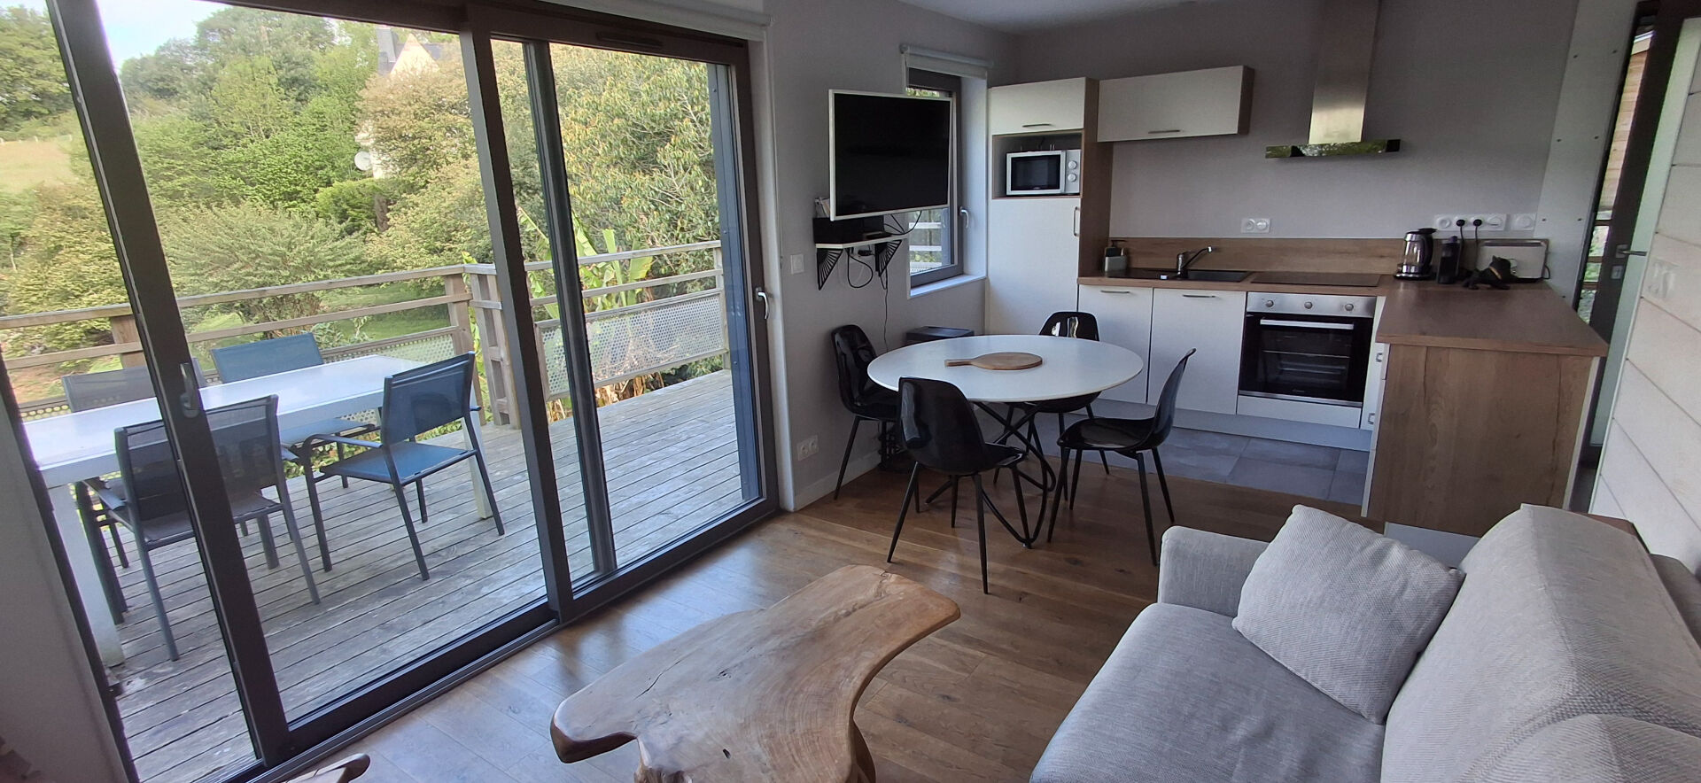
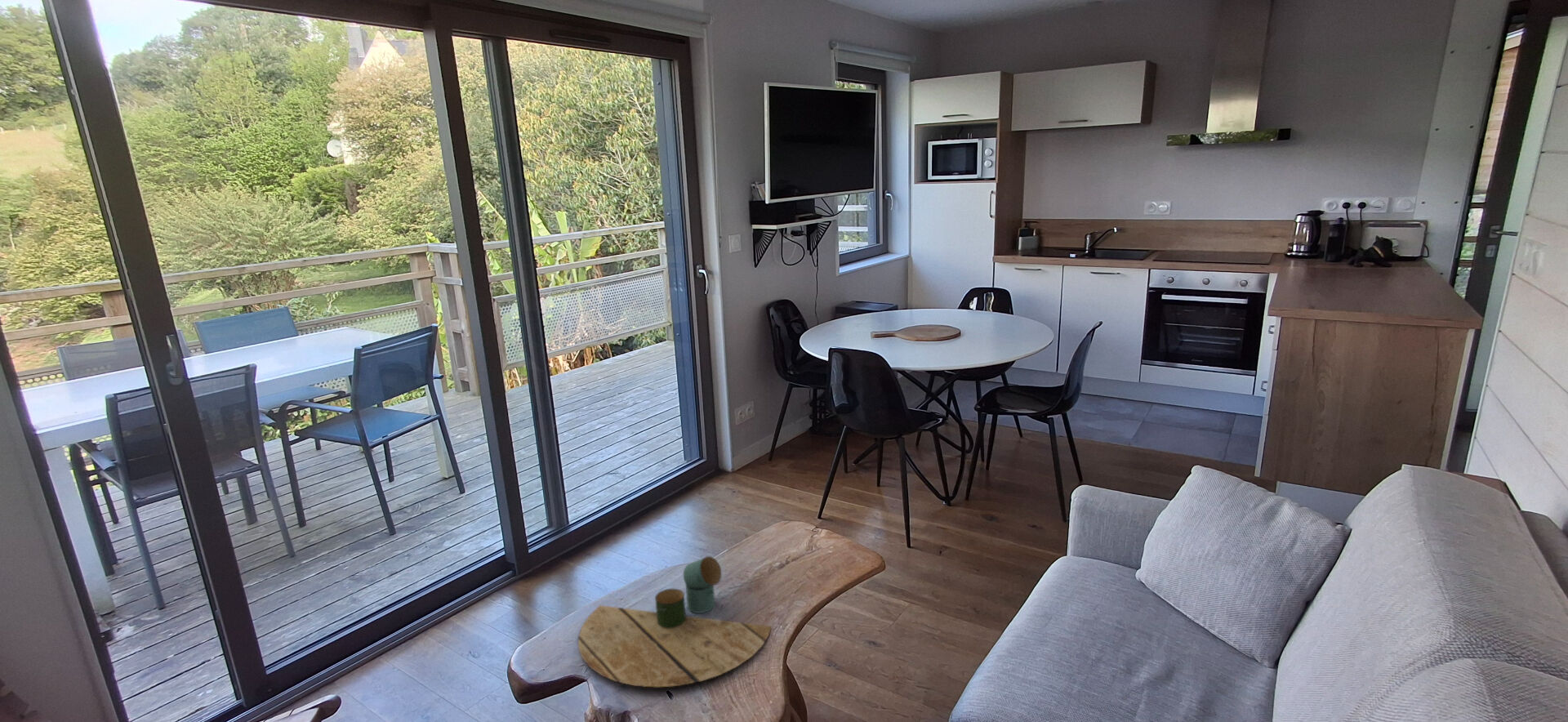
+ decorative tray [577,555,772,688]
